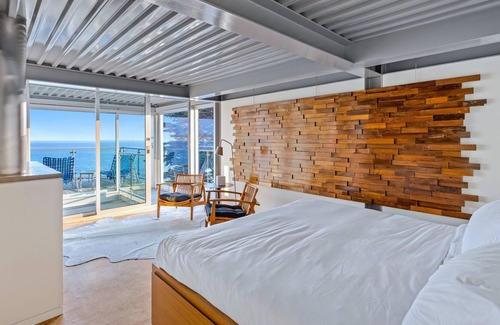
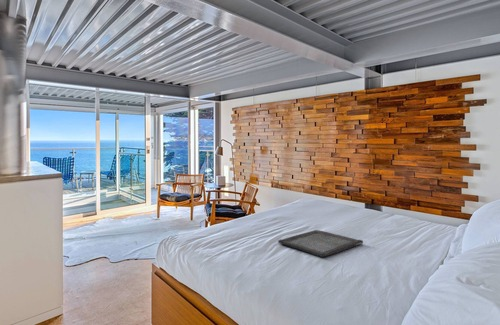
+ serving tray [277,229,364,258]
